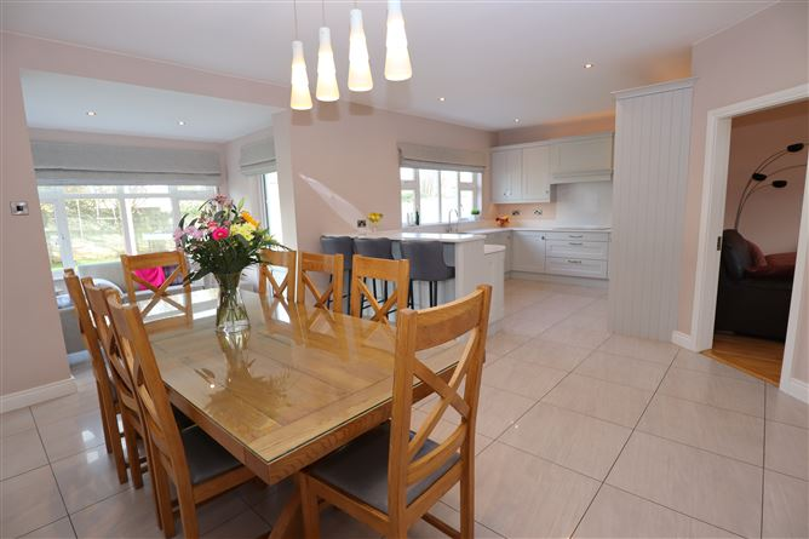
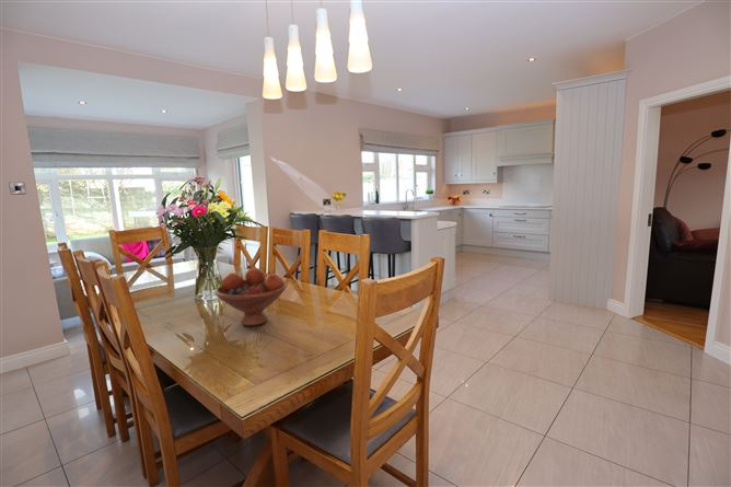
+ fruit bowl [213,267,289,327]
